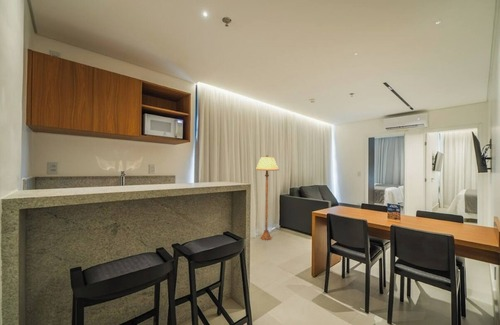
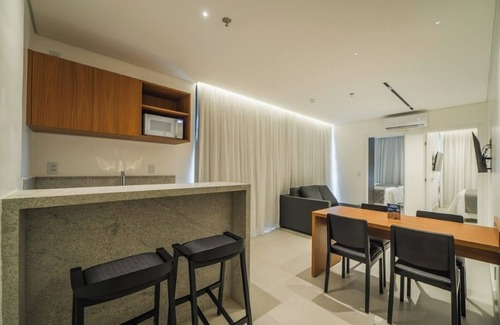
- floor lamp [255,154,280,241]
